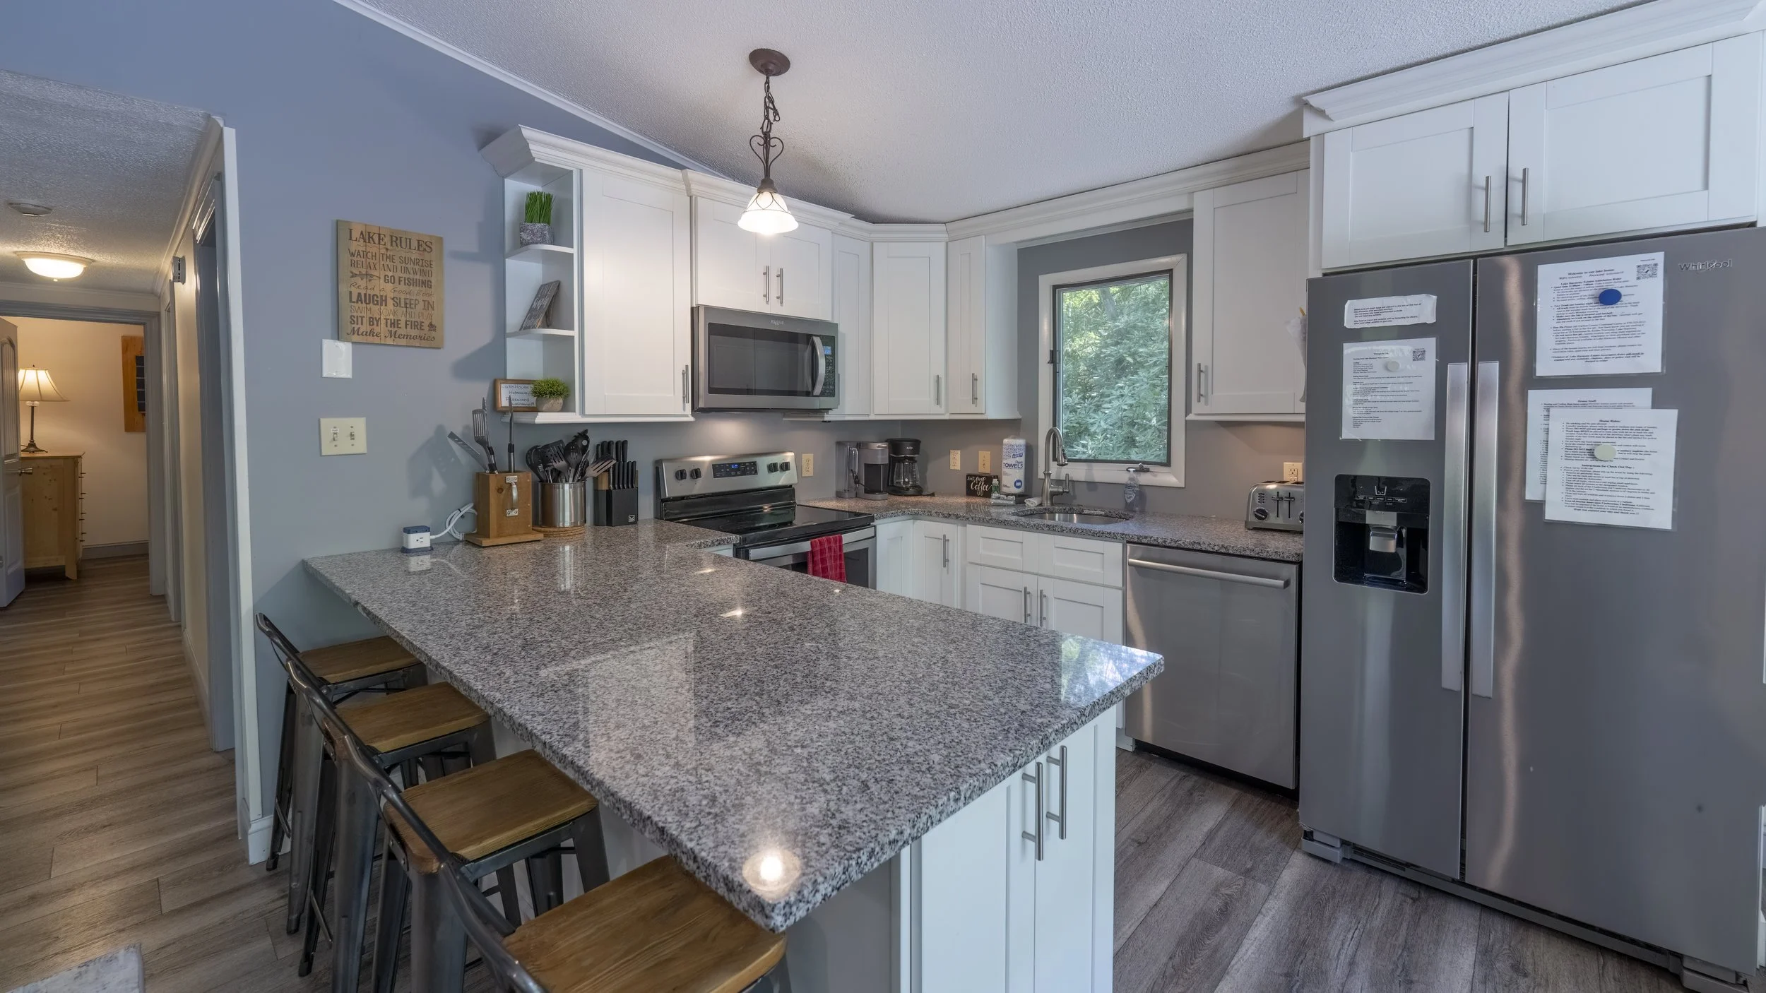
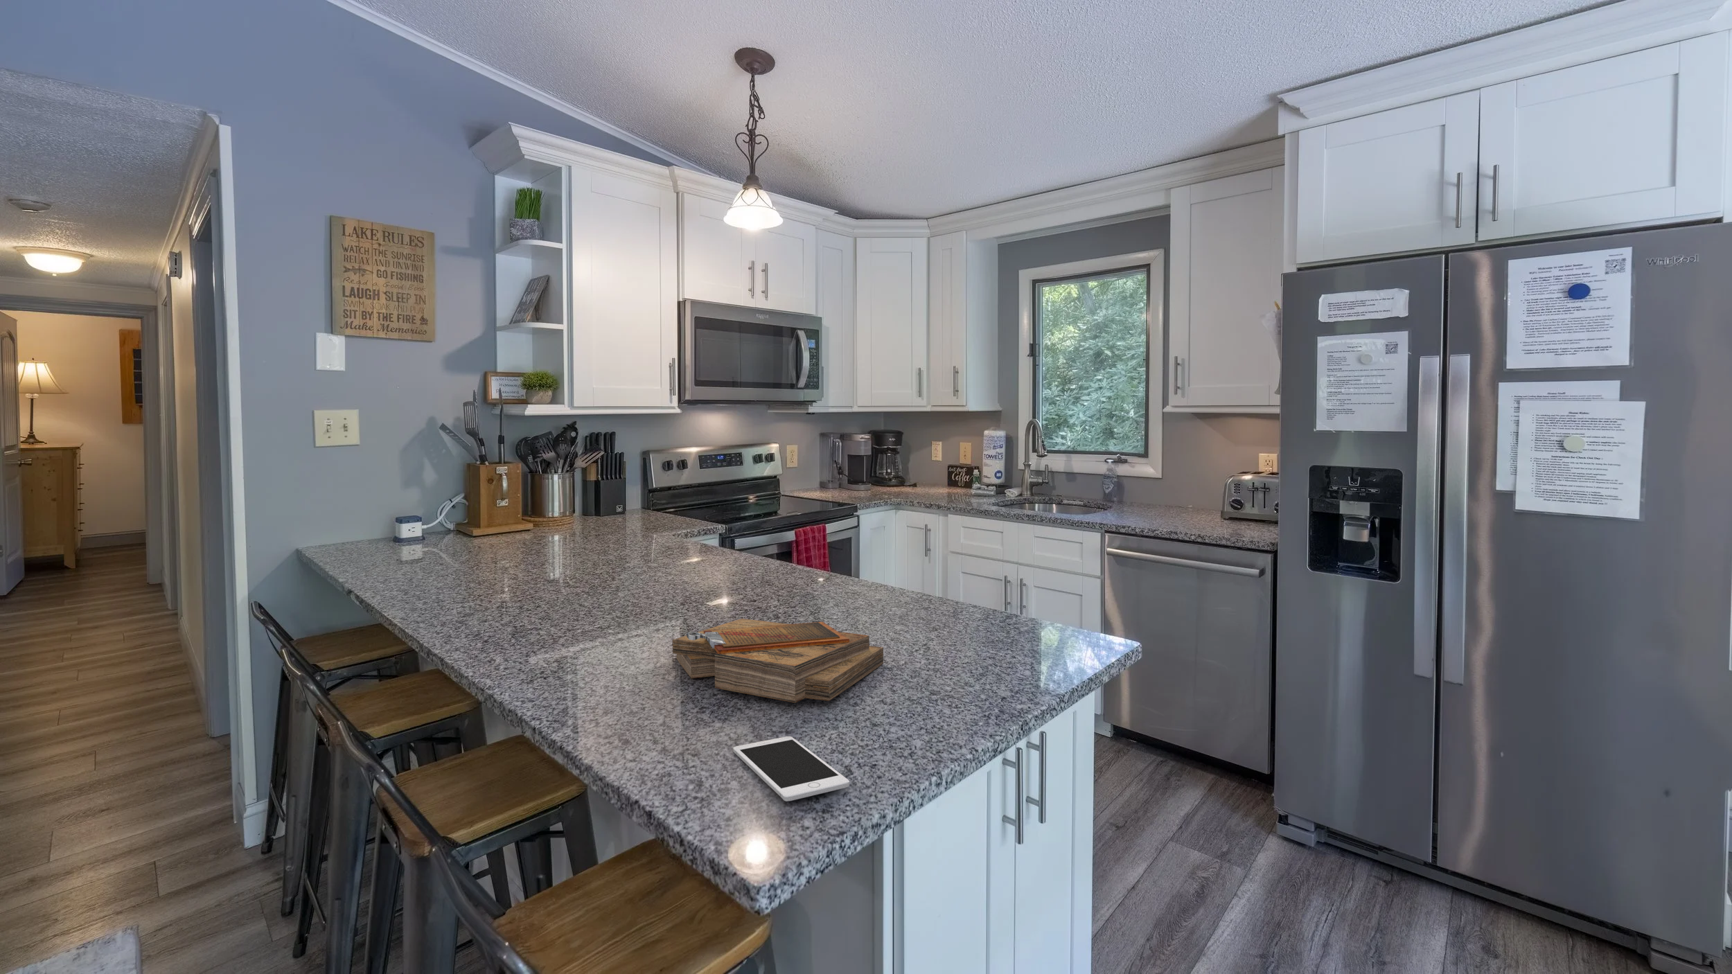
+ cell phone [733,736,851,803]
+ clipboard [672,618,884,703]
